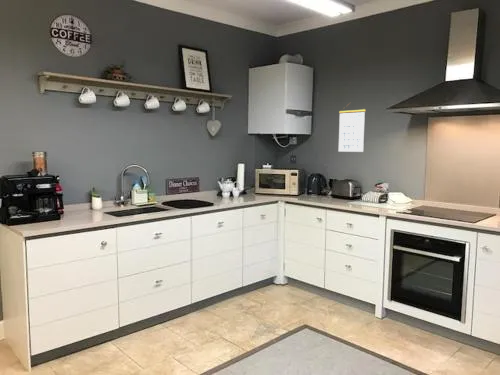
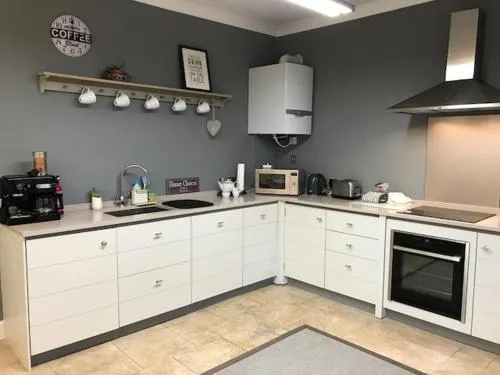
- calendar [338,103,367,153]
